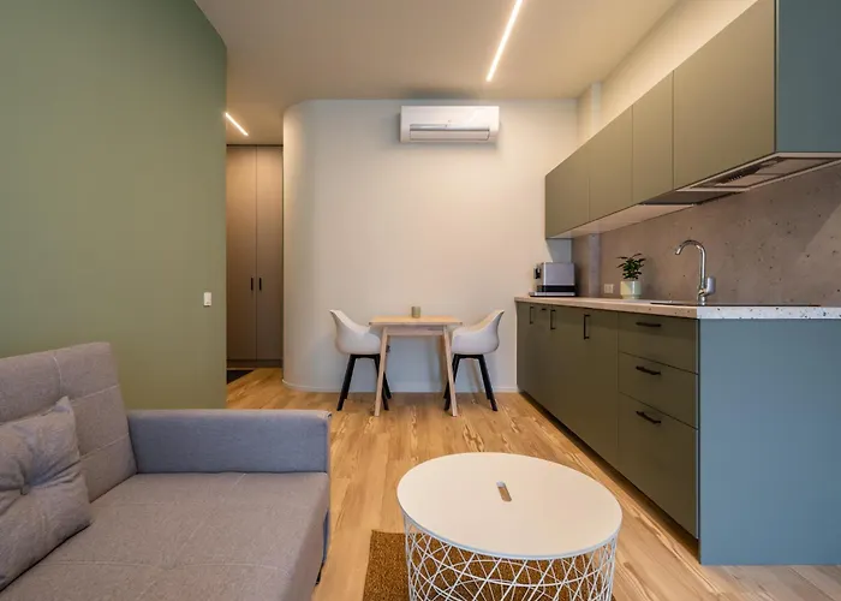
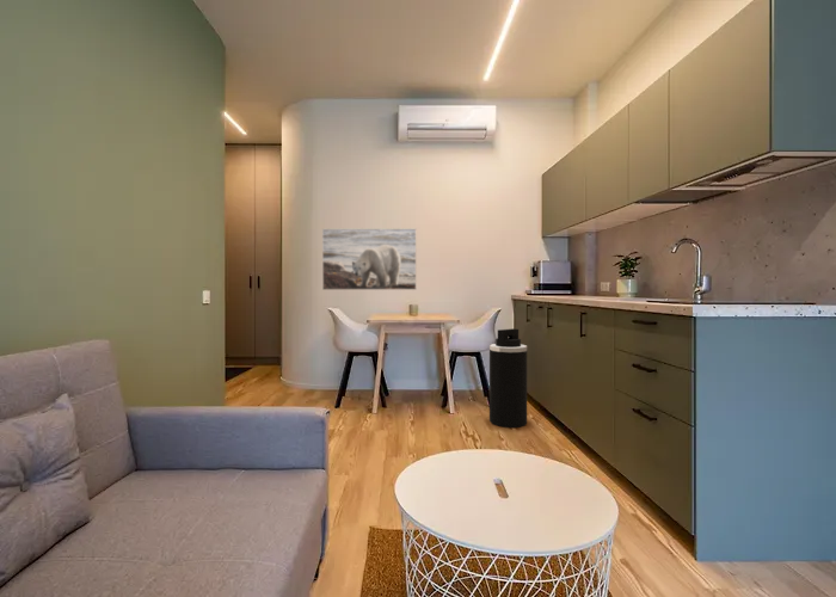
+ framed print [321,228,417,291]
+ trash can [488,327,528,429]
